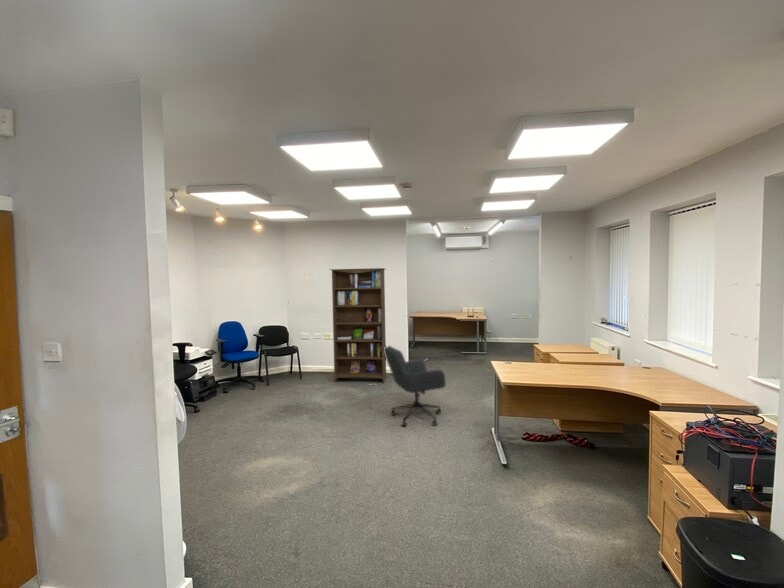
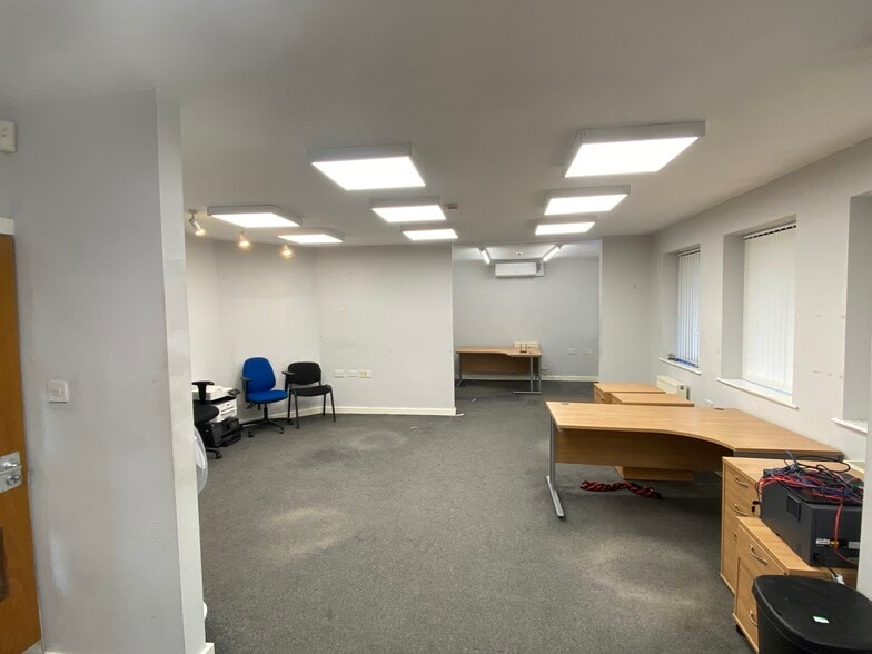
- office chair [384,345,447,428]
- bookcase [329,267,387,384]
